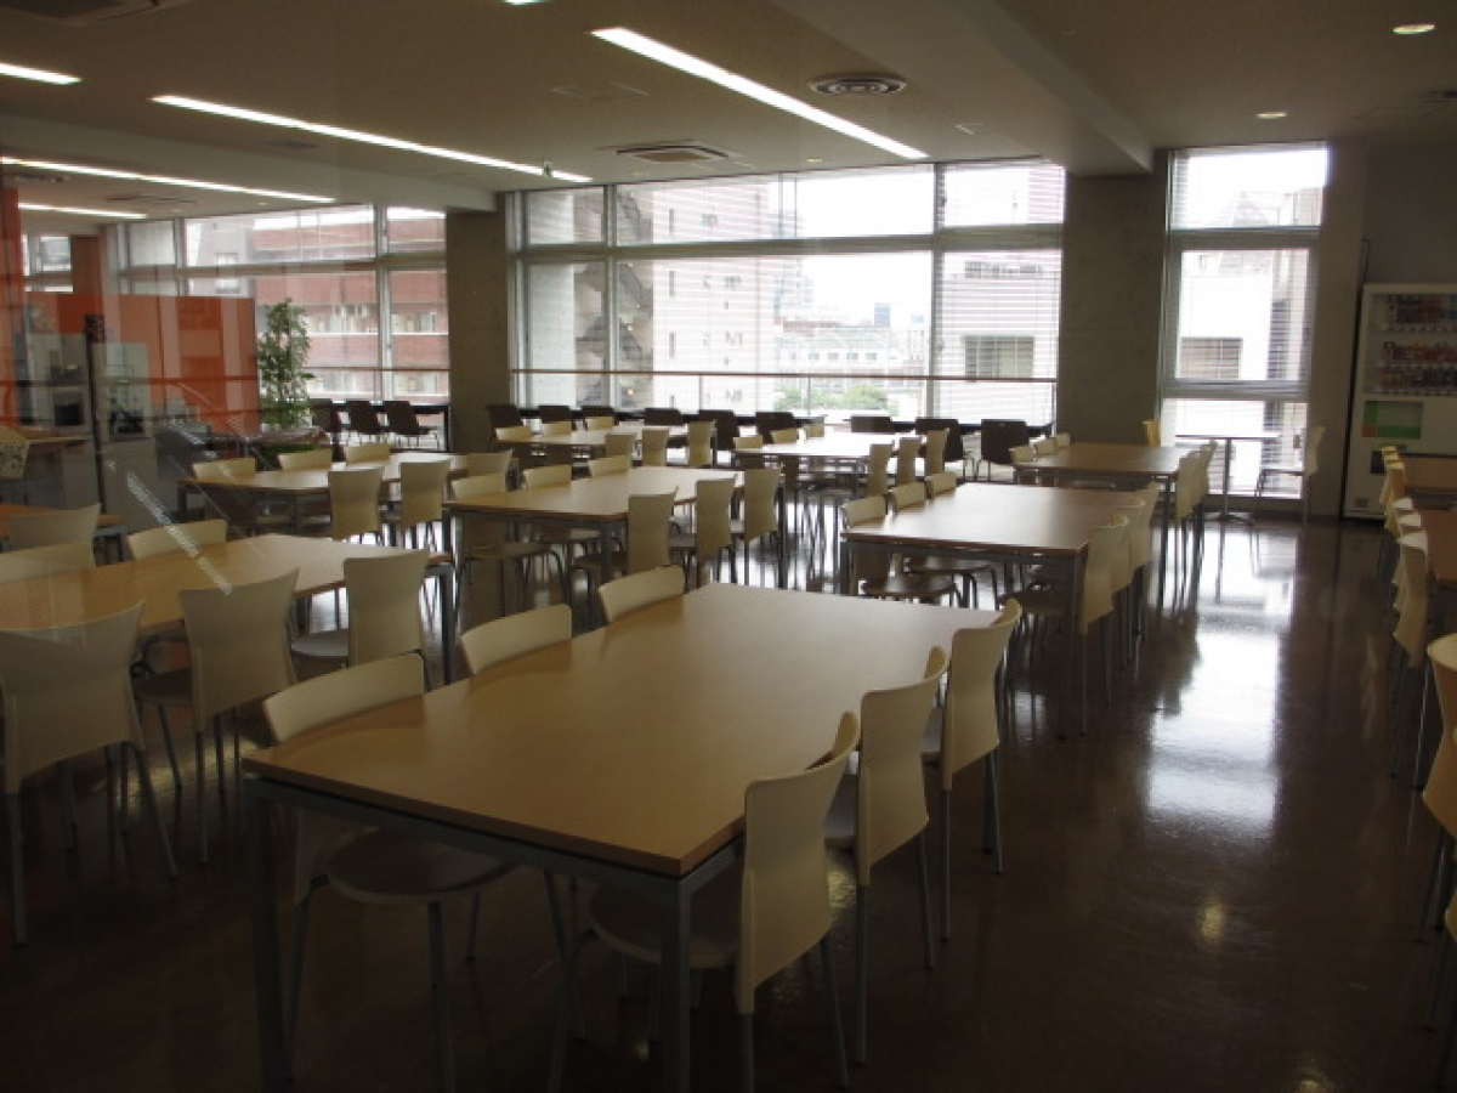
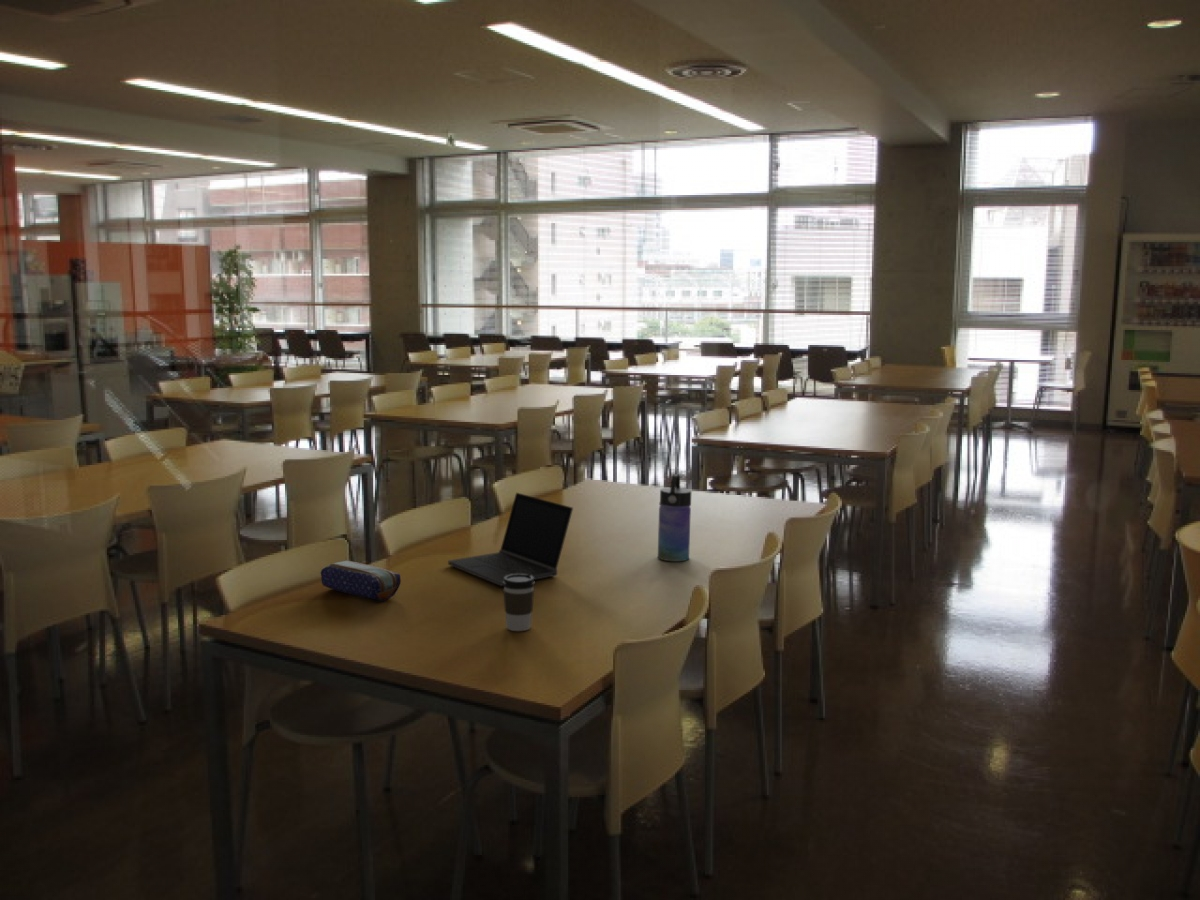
+ water bottle [657,473,692,562]
+ pencil case [320,559,402,602]
+ coffee cup [503,574,536,632]
+ laptop computer [447,492,574,587]
